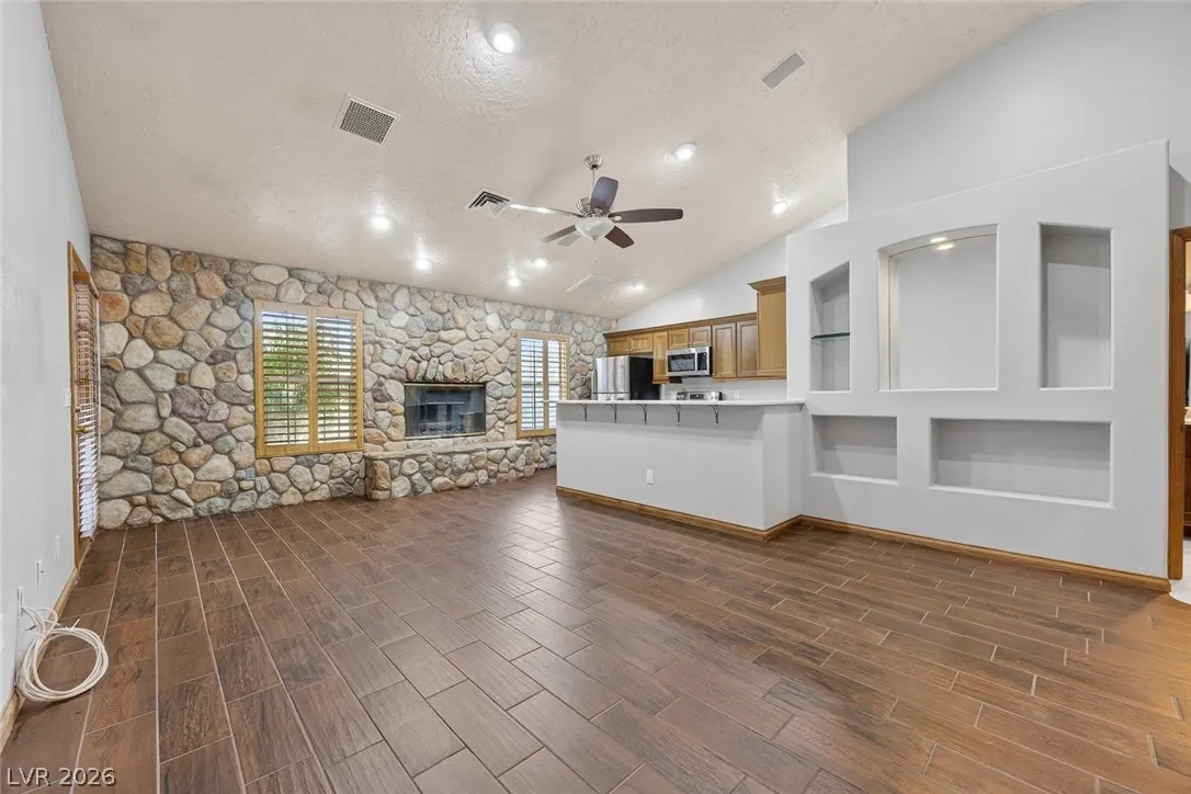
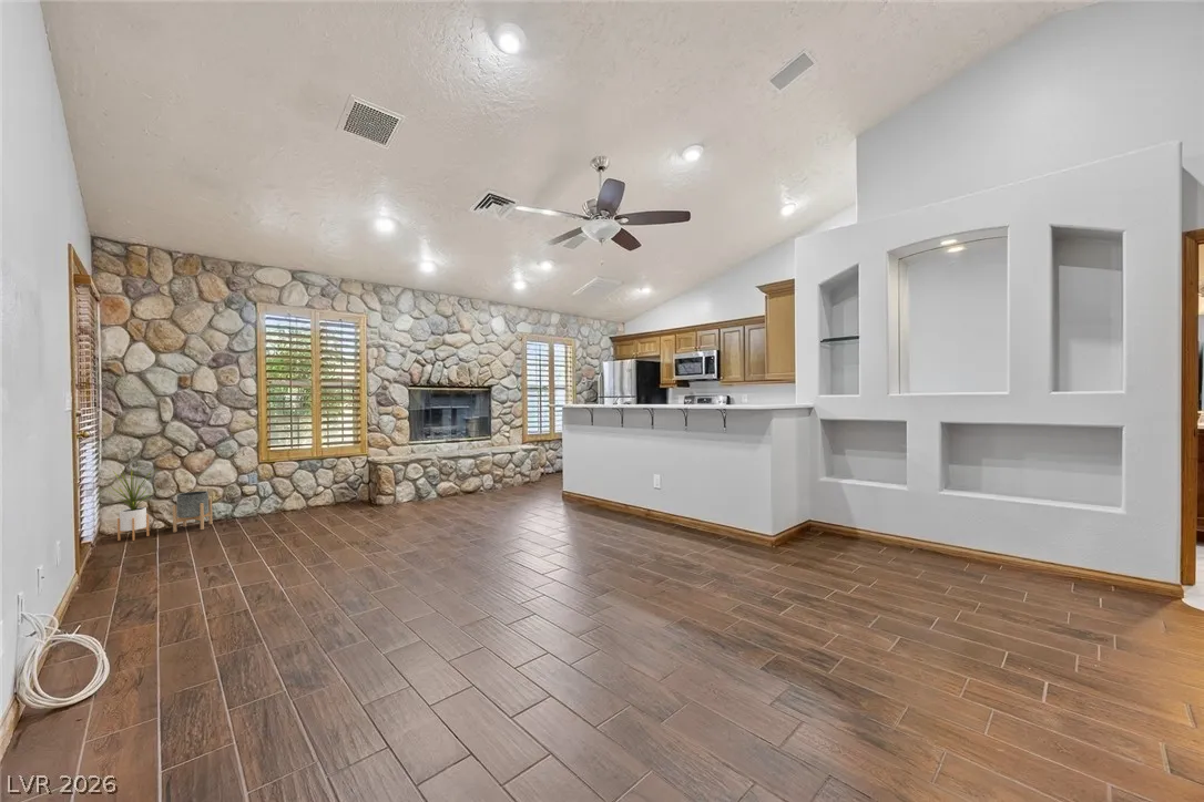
+ house plant [106,462,159,542]
+ planter [172,490,214,533]
